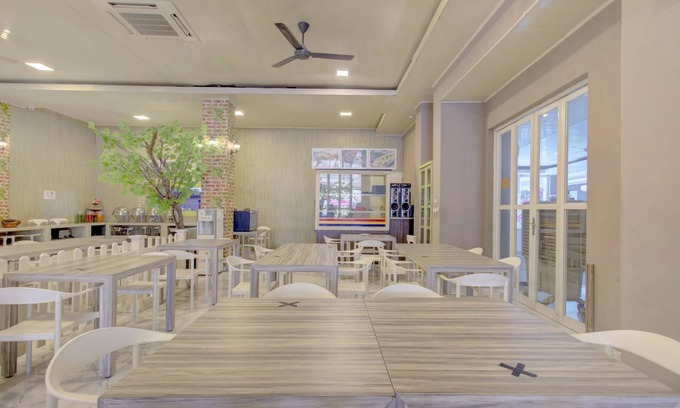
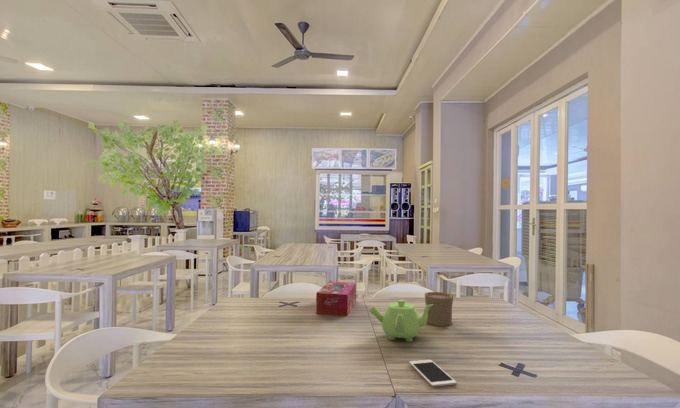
+ tissue box [315,280,357,317]
+ teapot [369,299,434,343]
+ cell phone [408,359,458,388]
+ cup [424,291,454,327]
